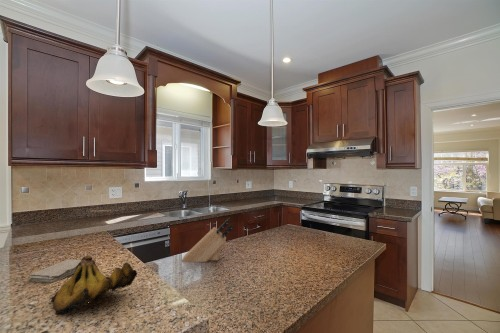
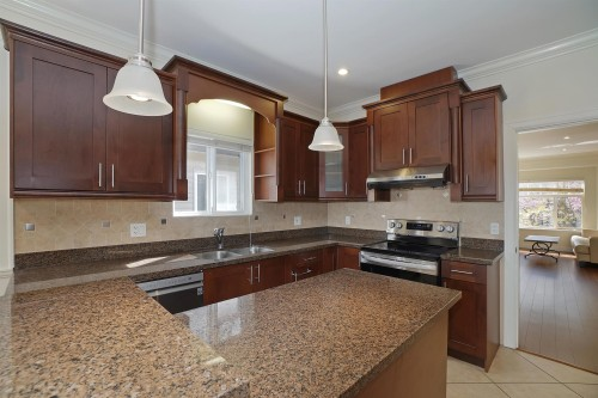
- washcloth [28,258,81,284]
- knife block [181,217,234,263]
- banana bunch [50,255,138,315]
